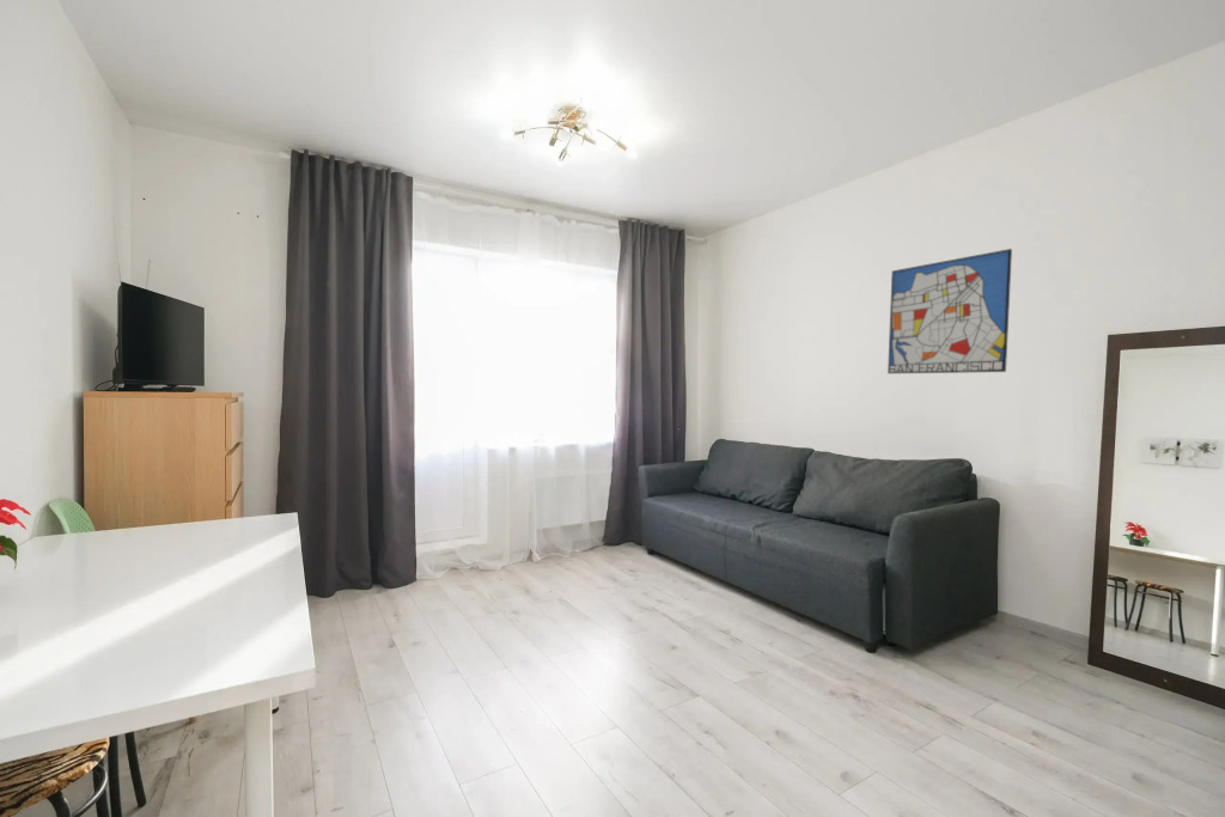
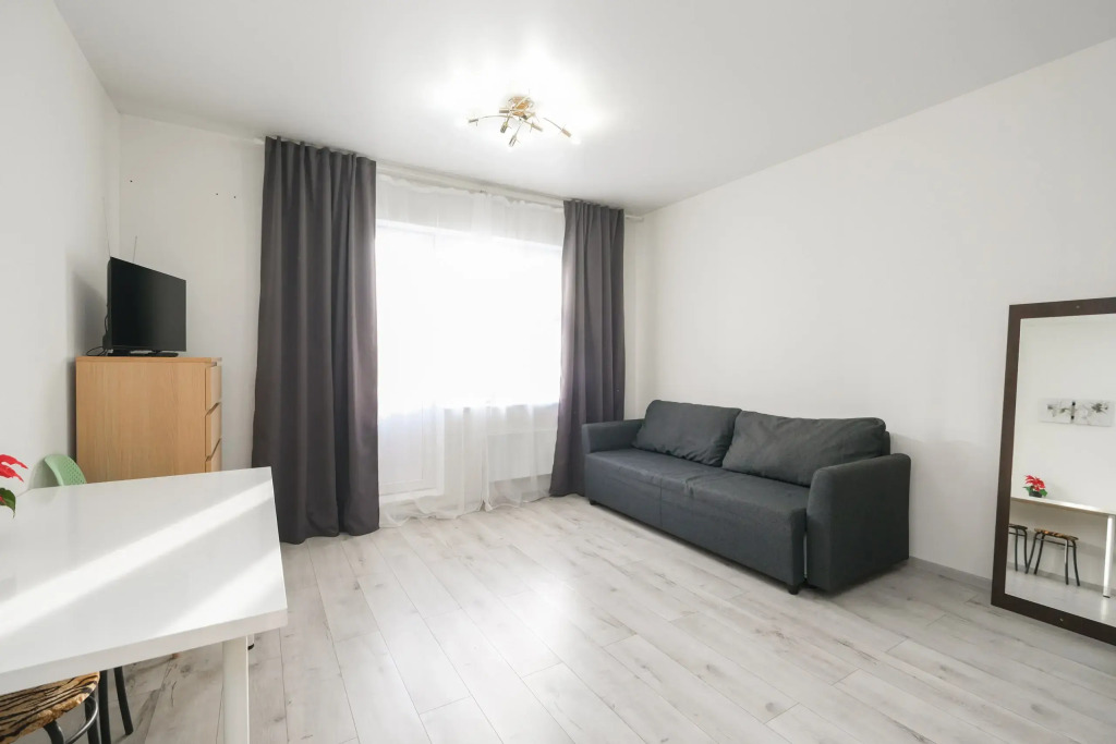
- wall art [886,248,1013,374]
